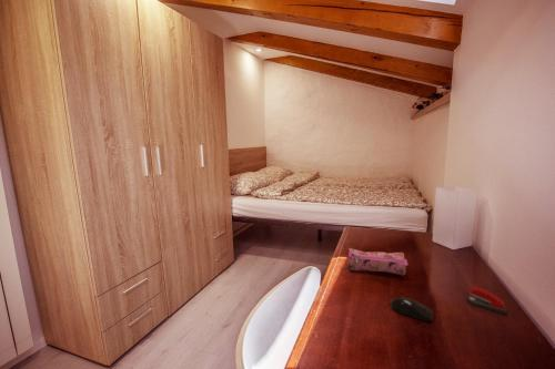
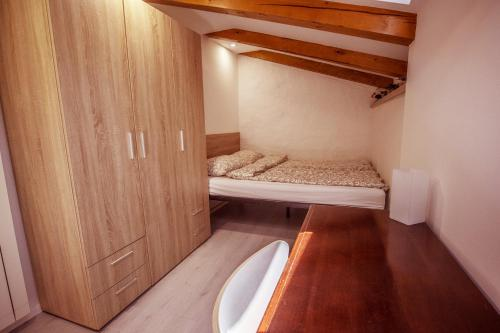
- stapler [466,286,508,316]
- pencil case [346,247,410,276]
- computer mouse [390,296,434,322]
